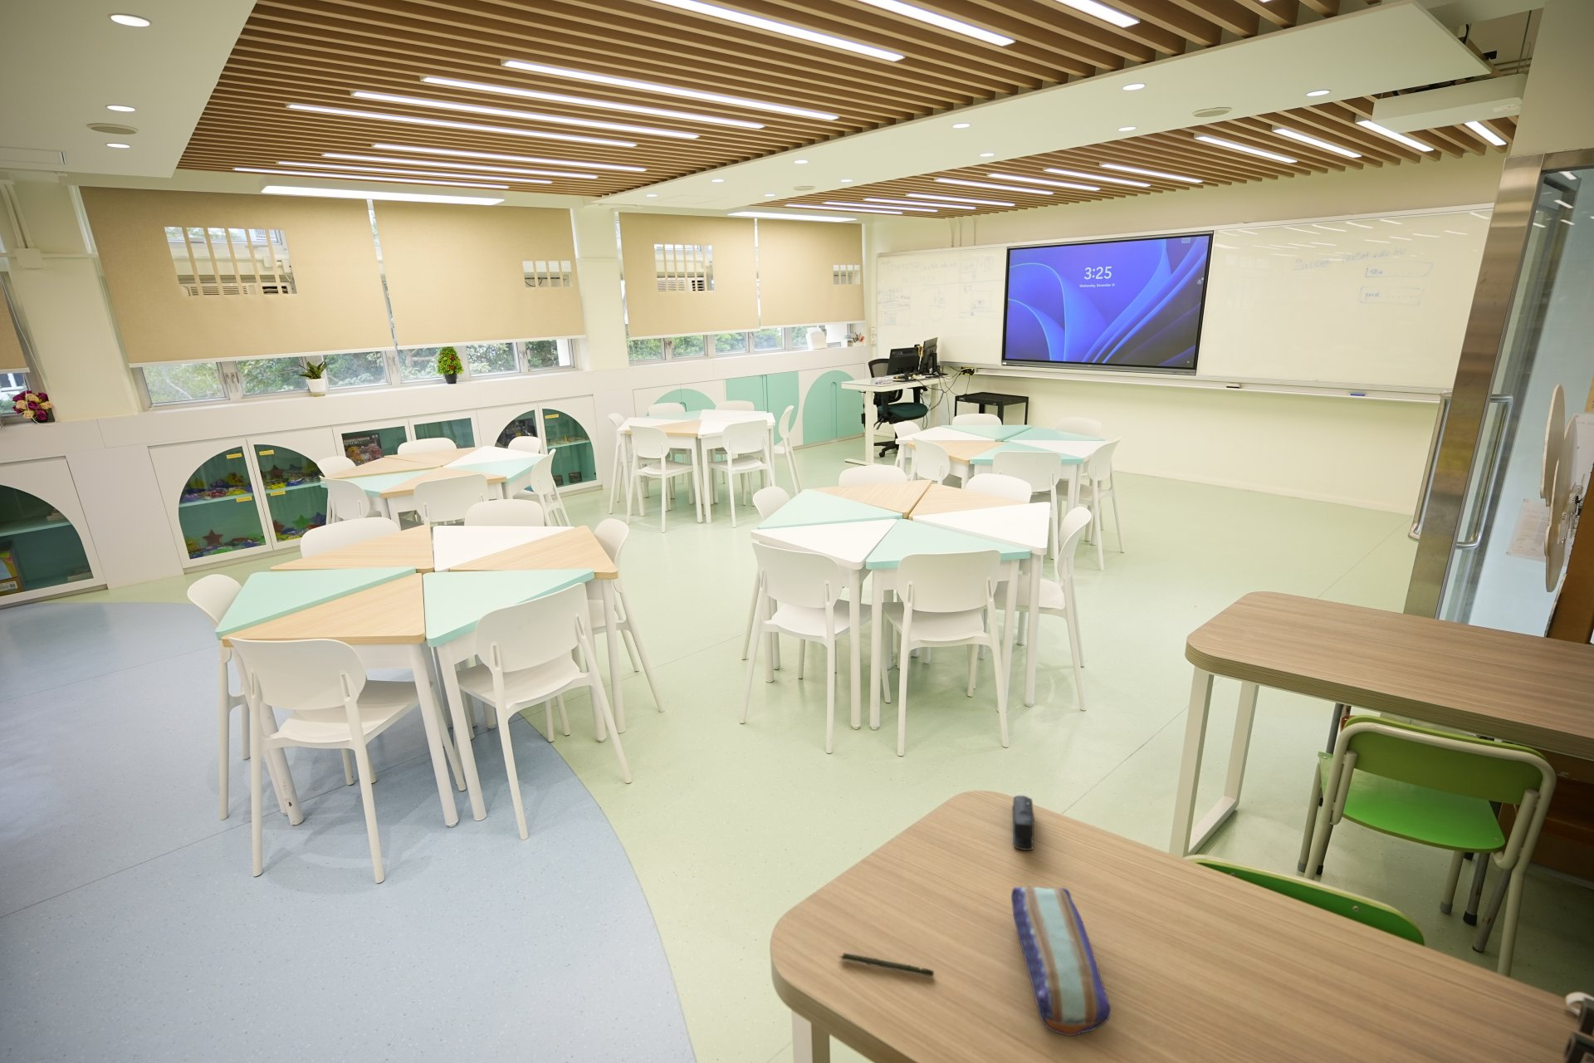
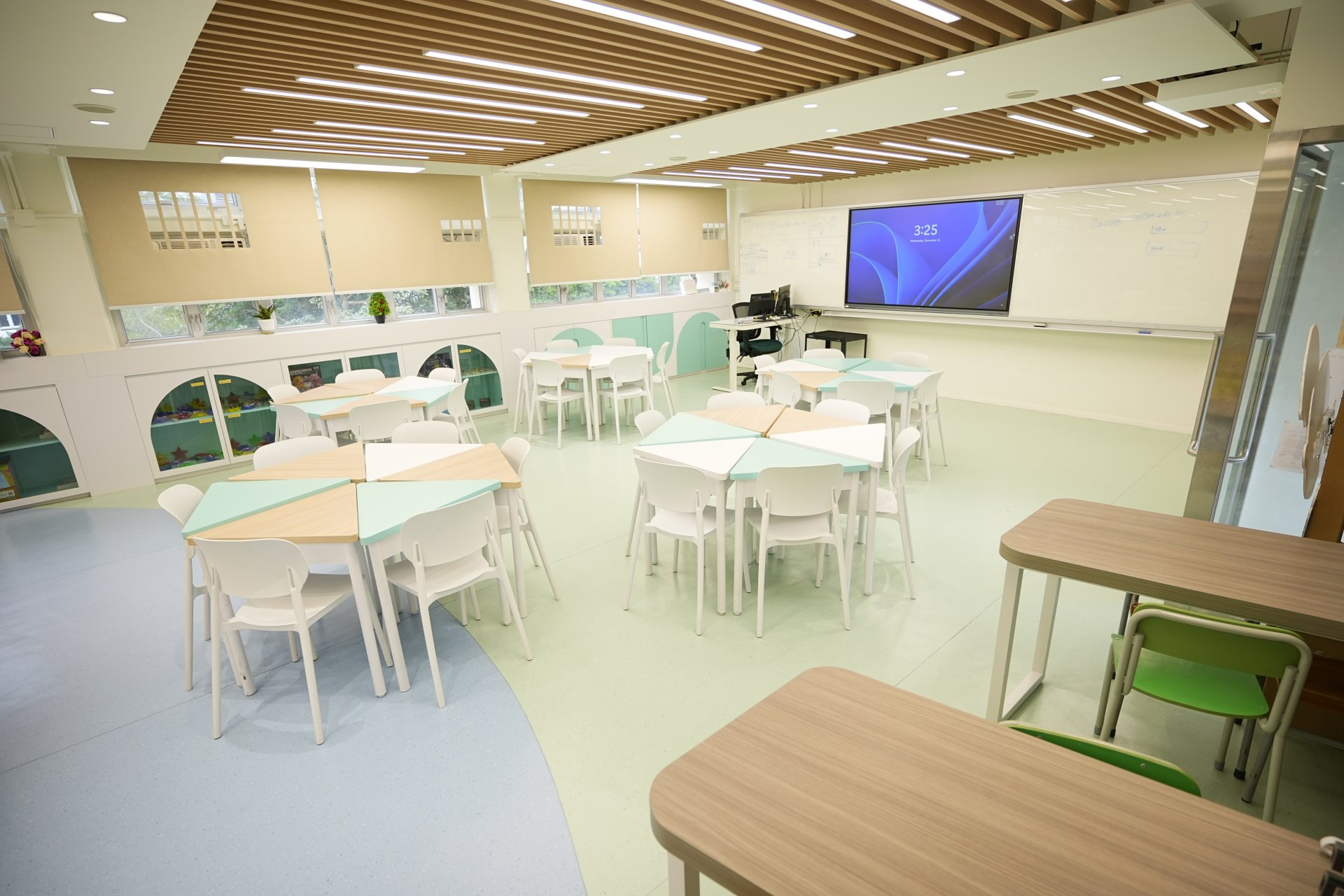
- pencil case [1010,886,1111,1037]
- stapler [1012,795,1034,851]
- pen [837,953,935,978]
